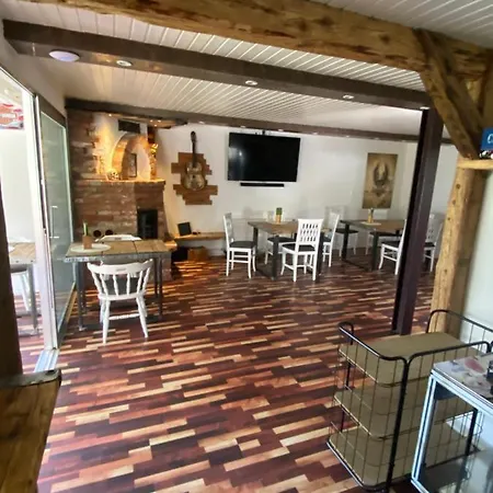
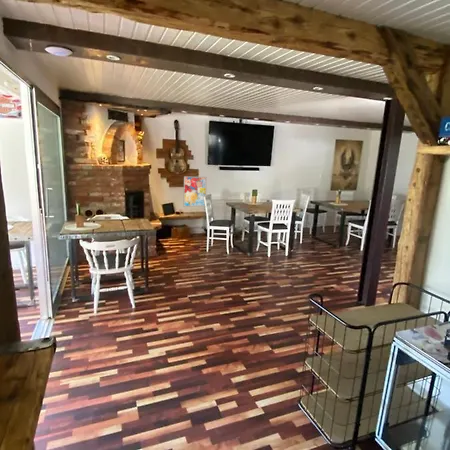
+ wall art [182,175,208,208]
